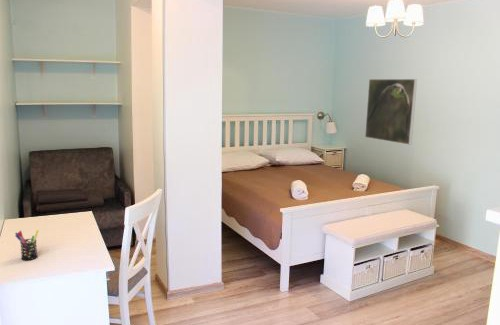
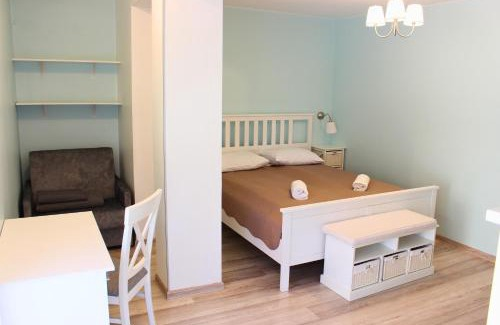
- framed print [364,78,418,146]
- pen holder [14,229,40,261]
